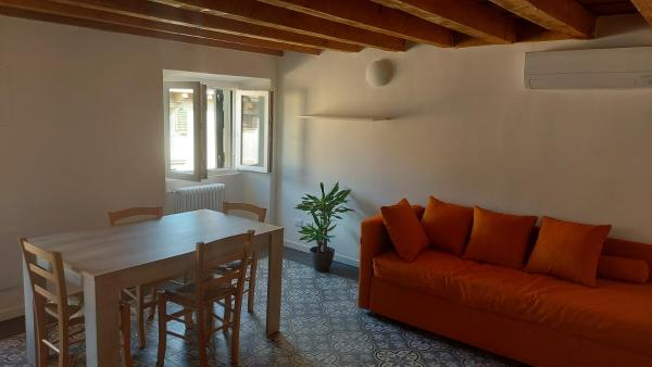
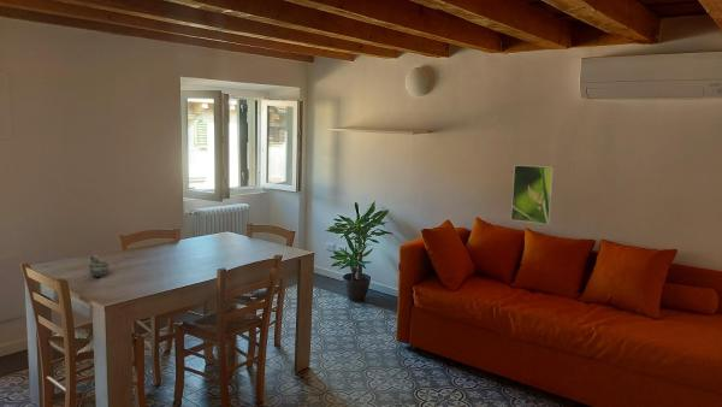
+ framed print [510,164,555,225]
+ cup [88,254,111,278]
